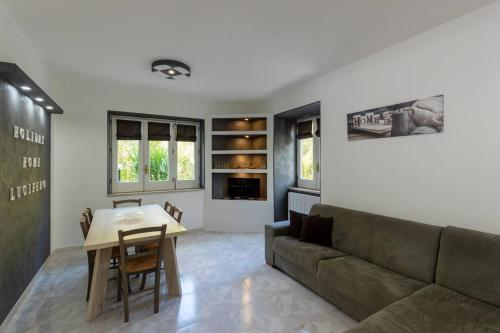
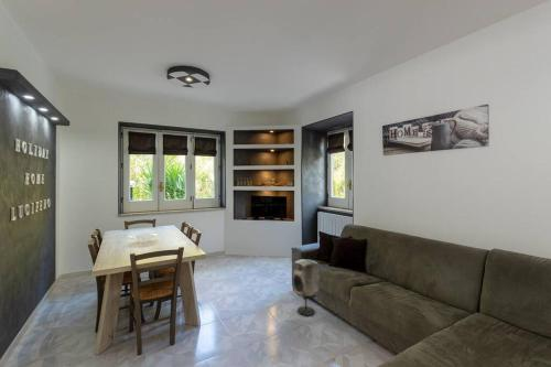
+ speaker [292,258,321,316]
